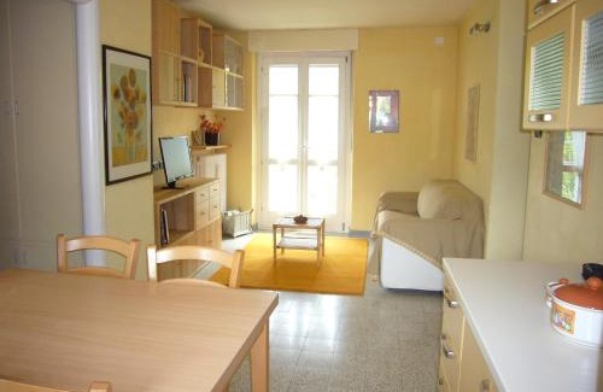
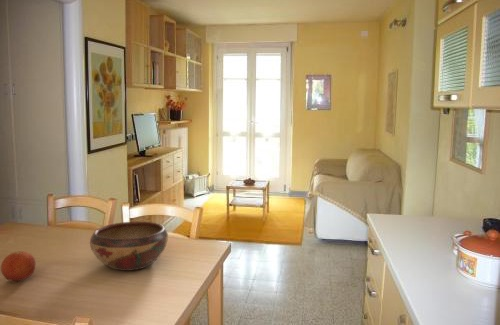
+ decorative bowl [89,221,169,271]
+ fruit [0,250,37,282]
